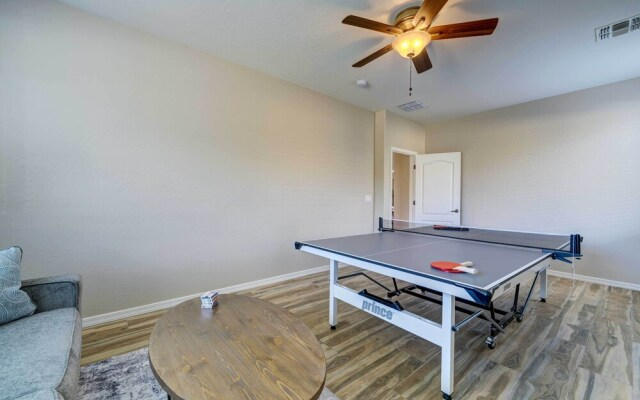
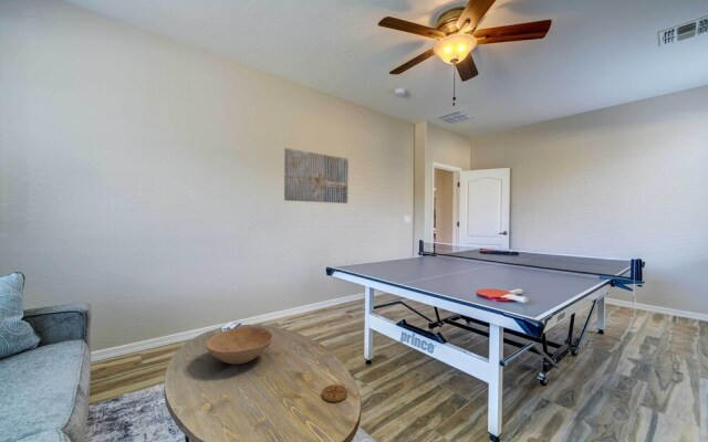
+ bowl [205,325,274,365]
+ wall art [283,147,350,204]
+ coaster [321,383,348,403]
